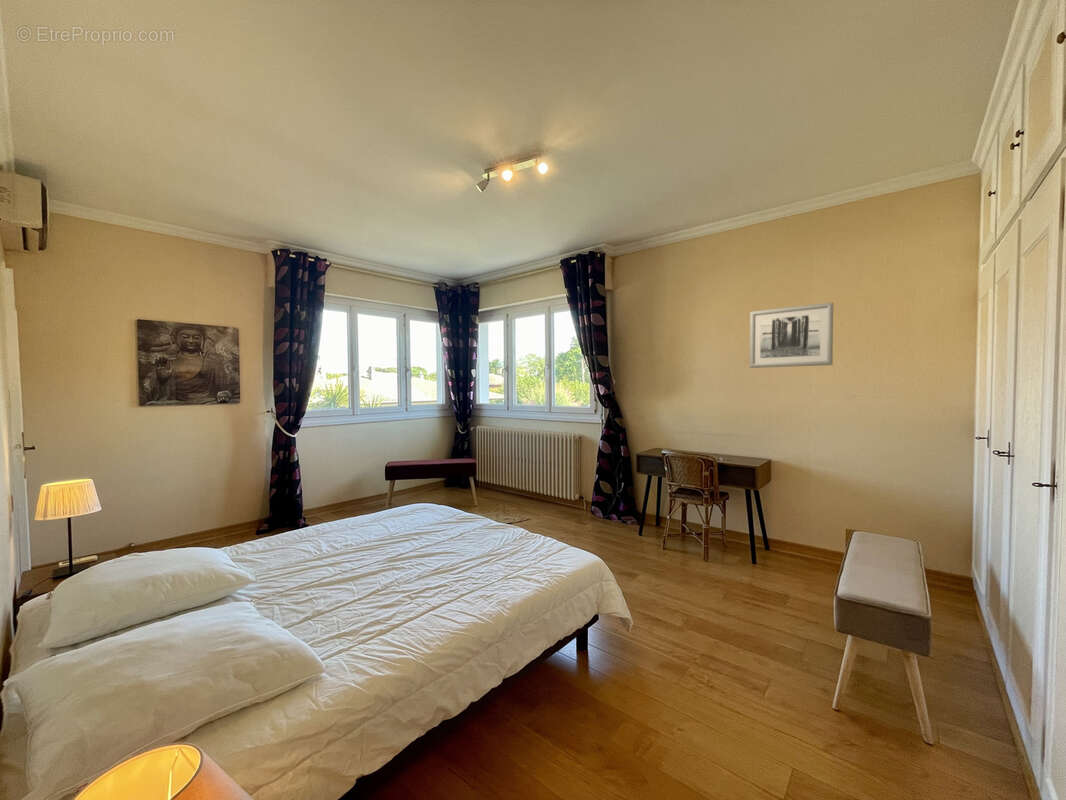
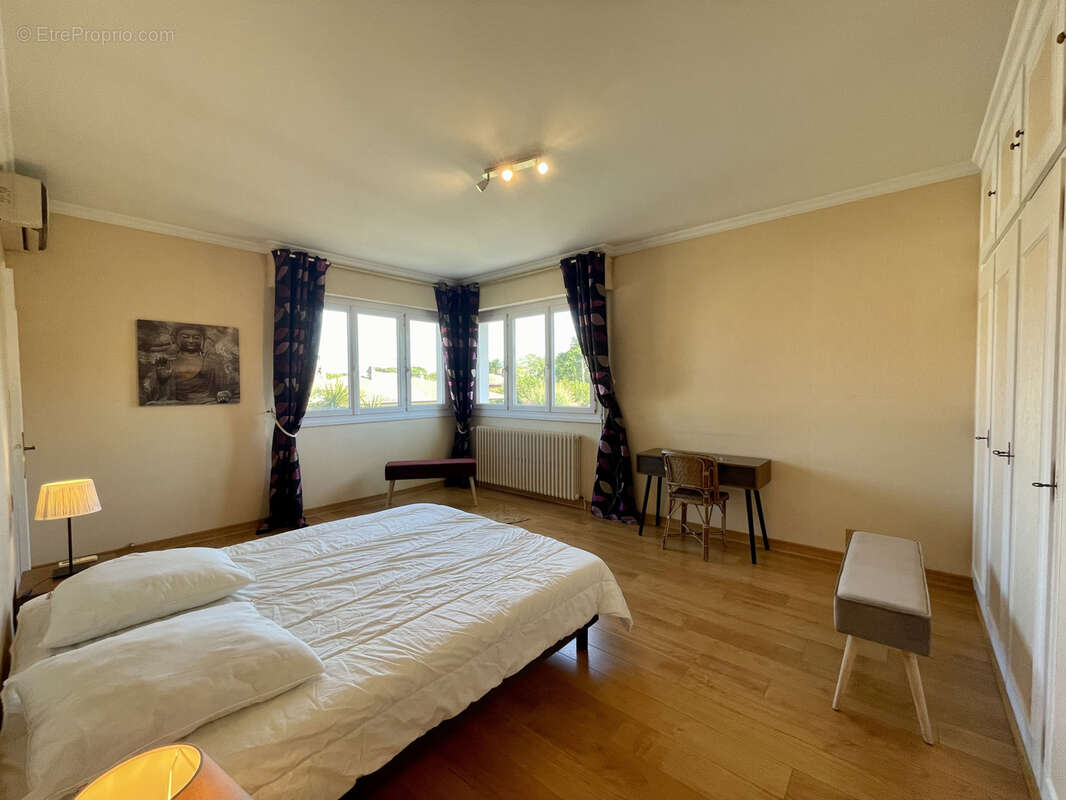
- wall art [749,301,834,369]
